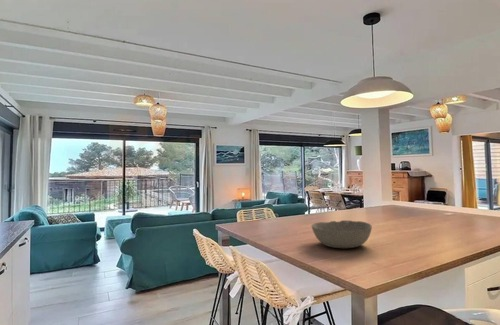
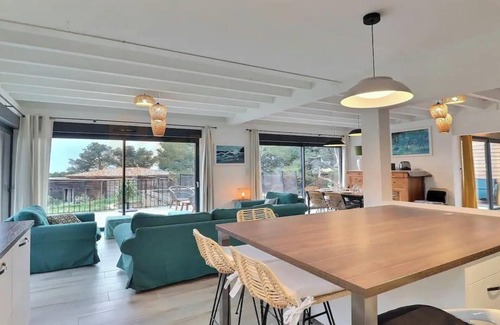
- bowl [311,219,373,249]
